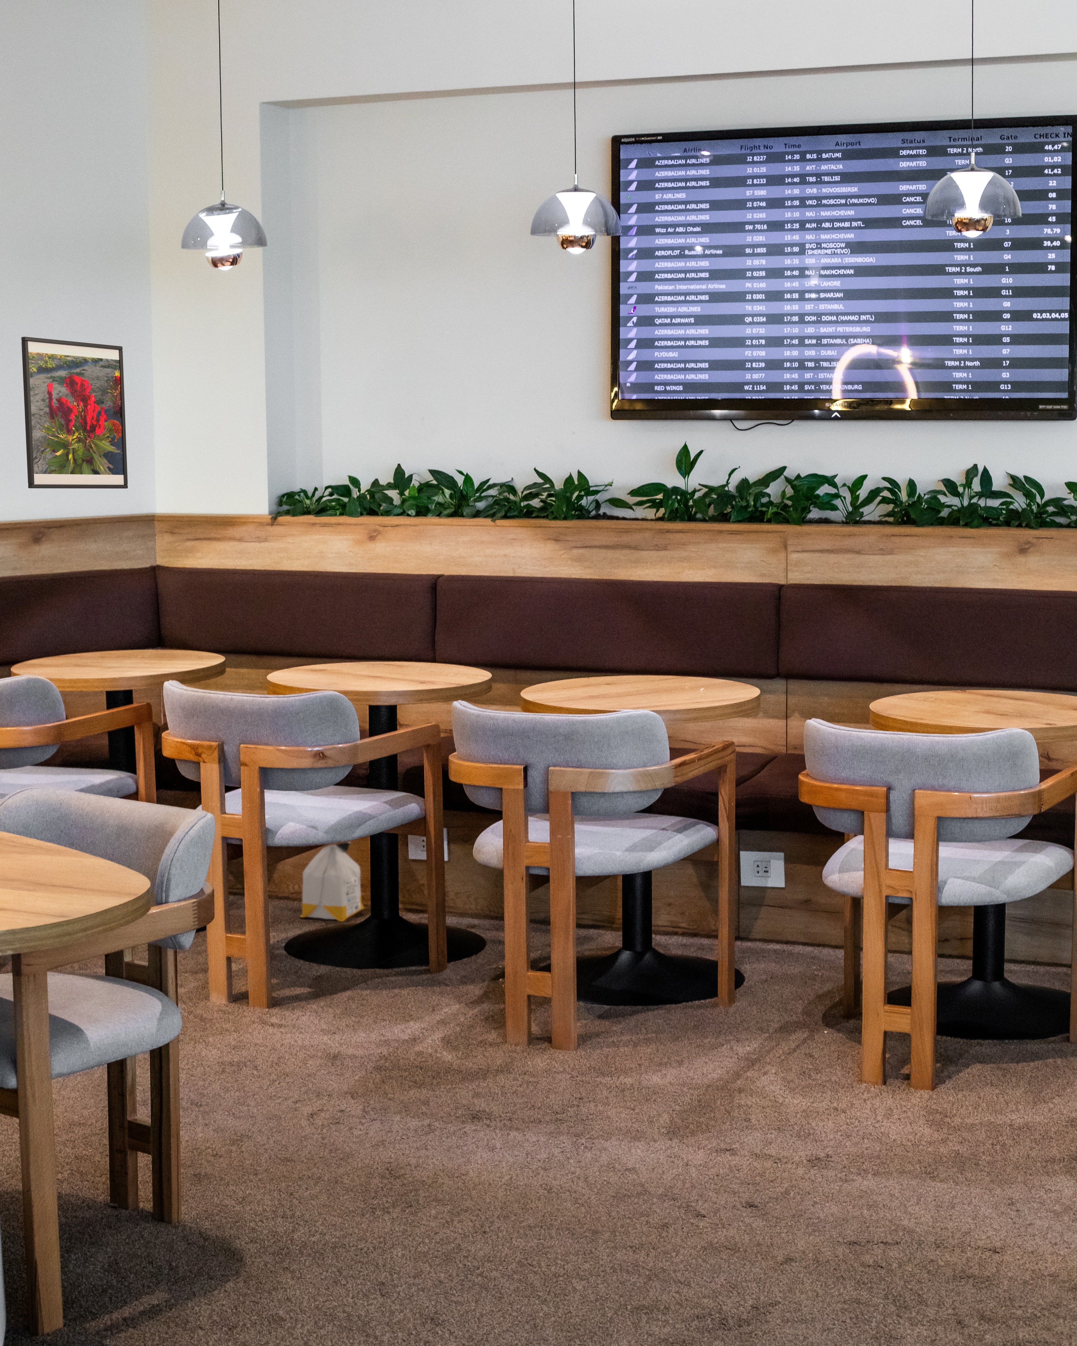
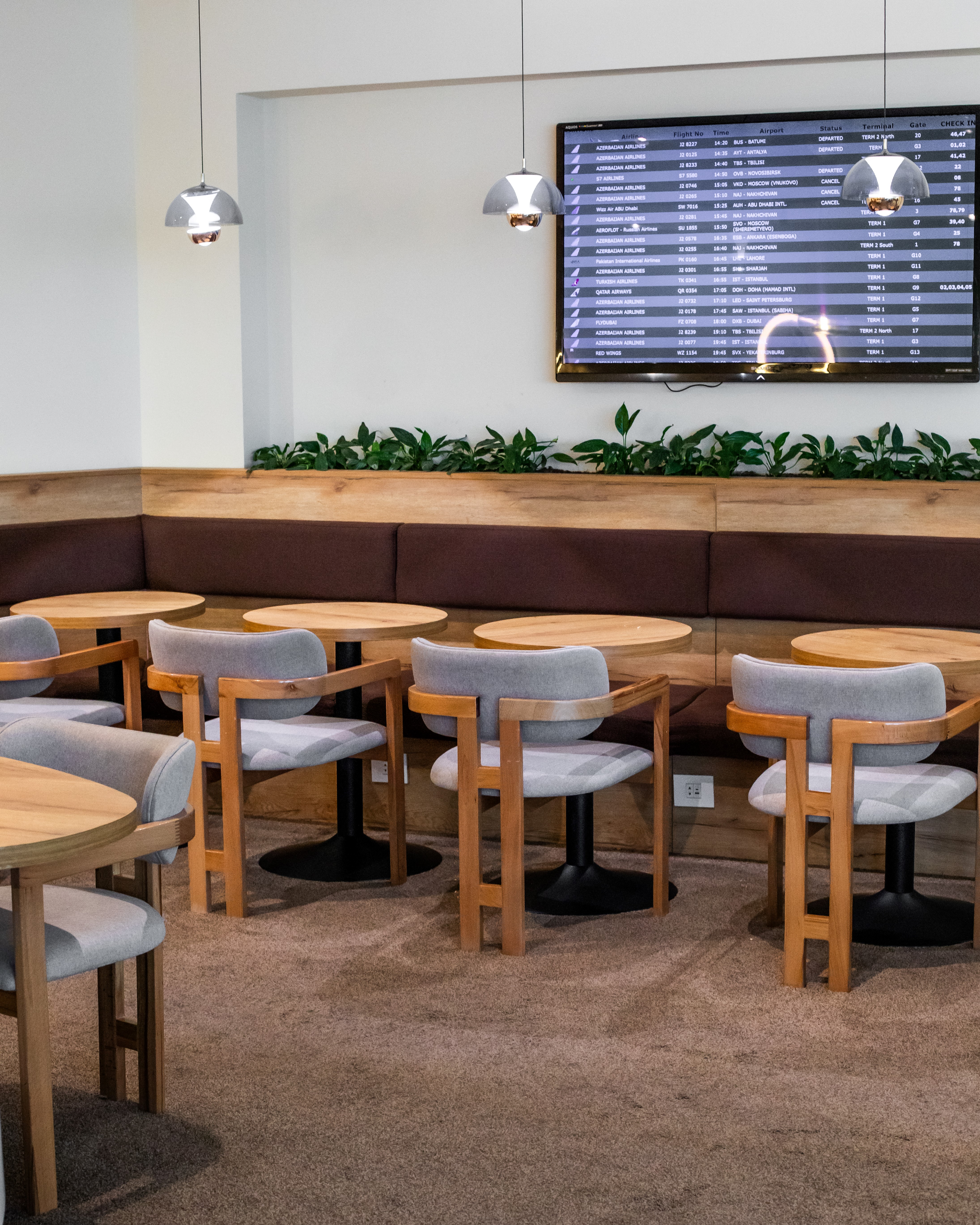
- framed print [21,336,129,489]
- bag [299,842,366,922]
